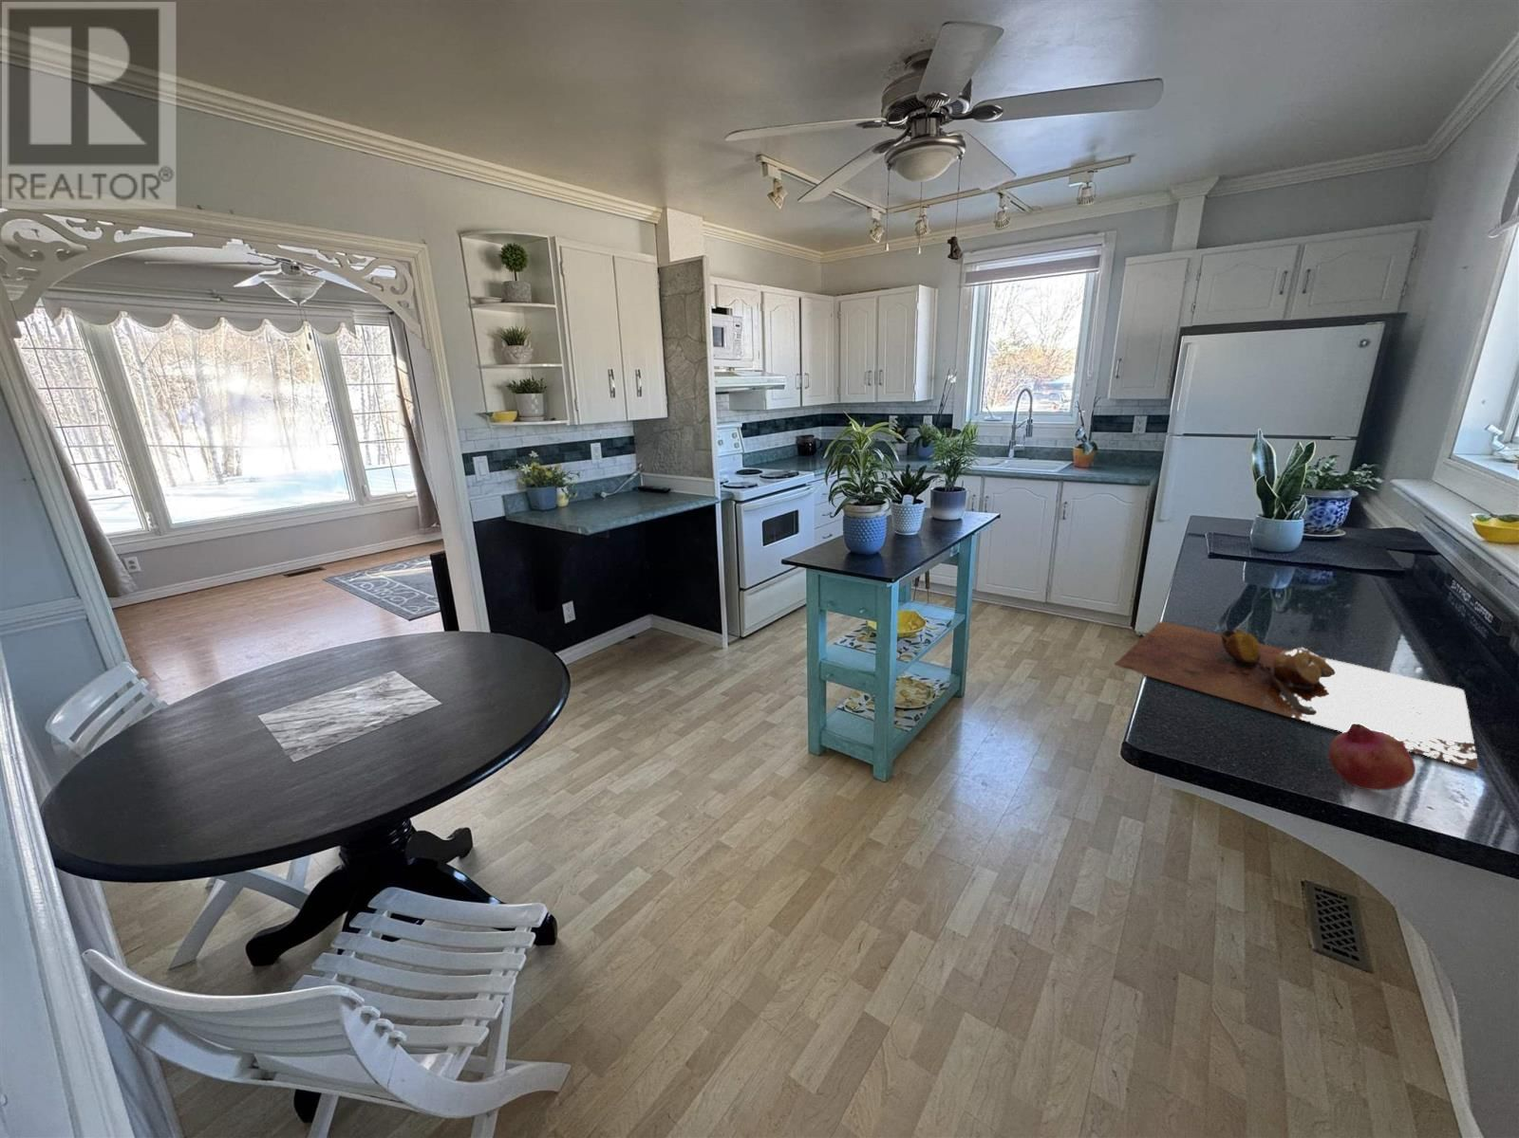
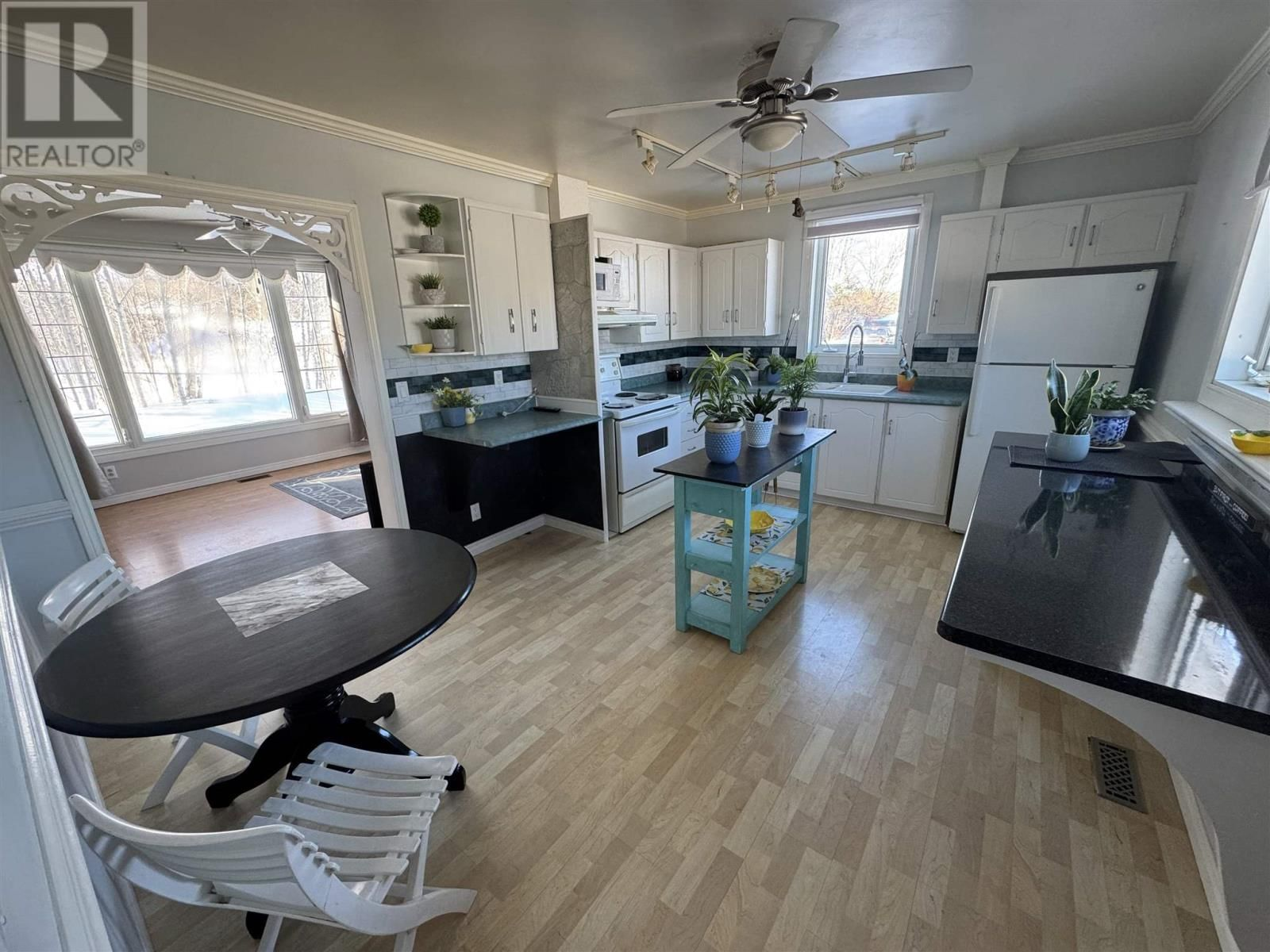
- fruit [1328,723,1416,791]
- cutting board [1114,622,1480,771]
